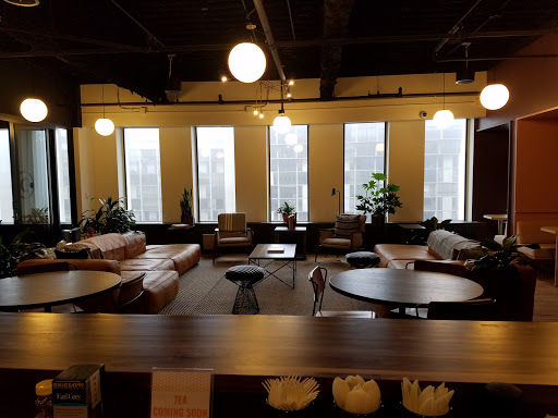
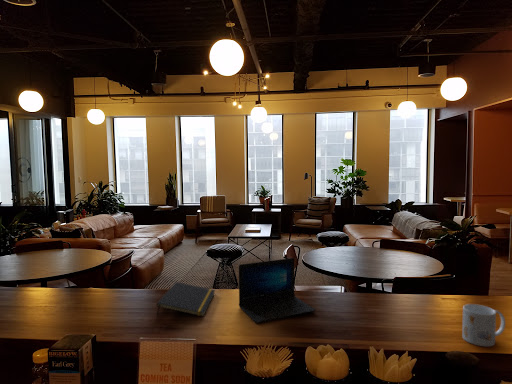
+ notepad [156,281,216,318]
+ laptop [238,257,316,324]
+ mug [461,303,506,347]
